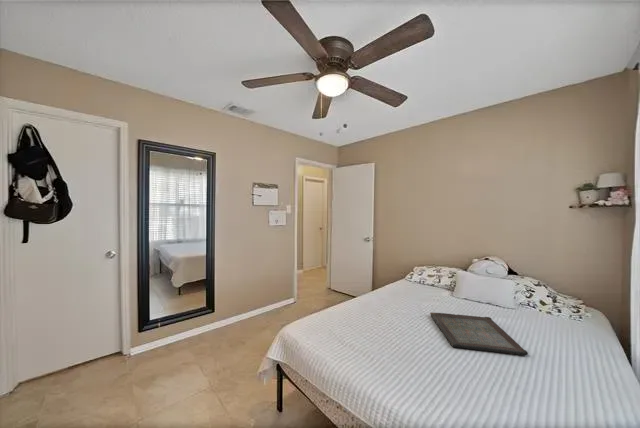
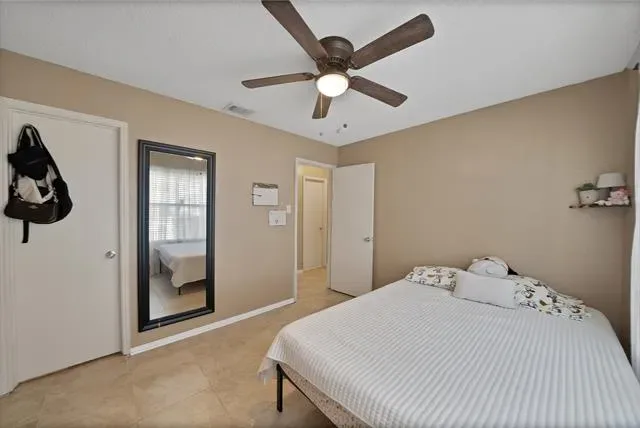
- serving tray [429,312,529,356]
